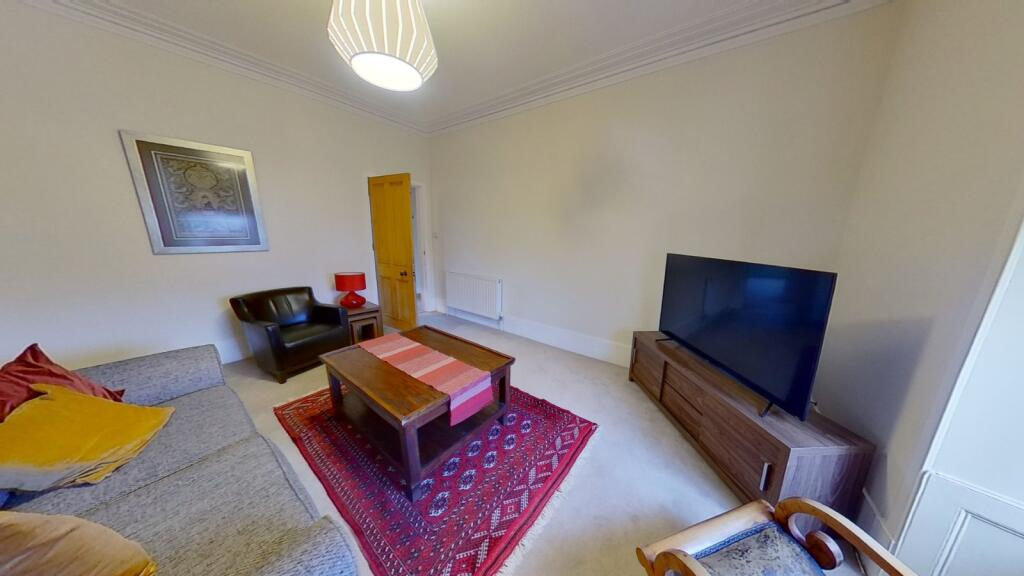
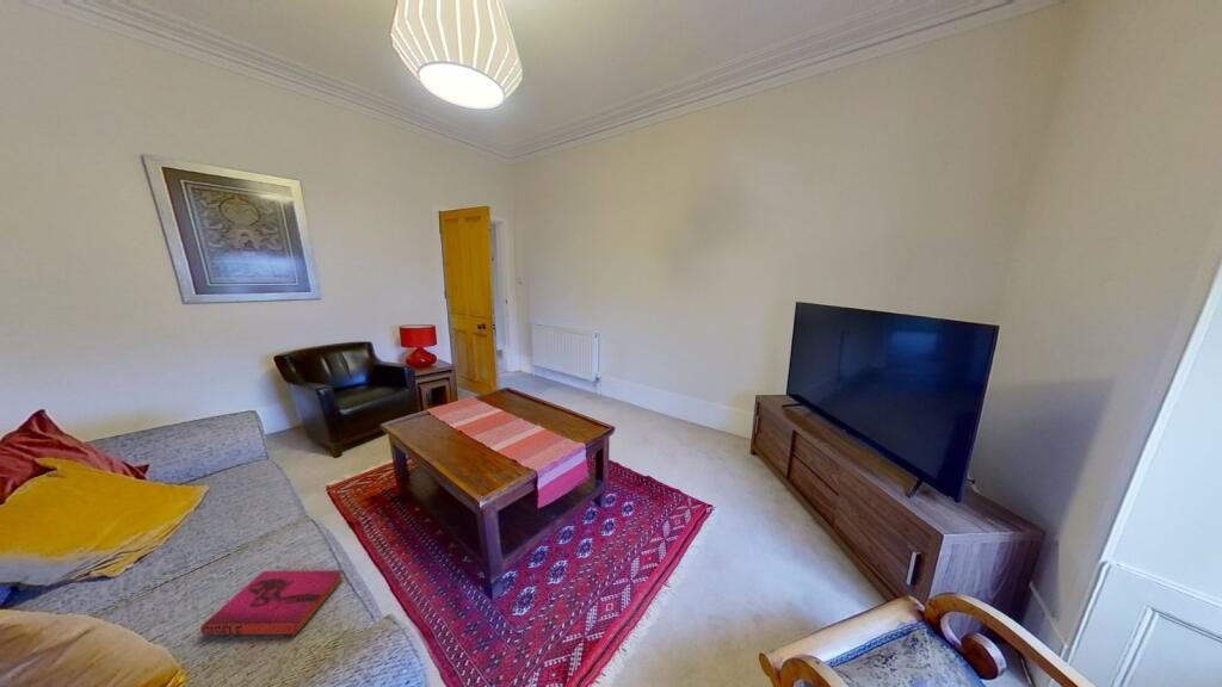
+ hardback book [199,569,345,637]
